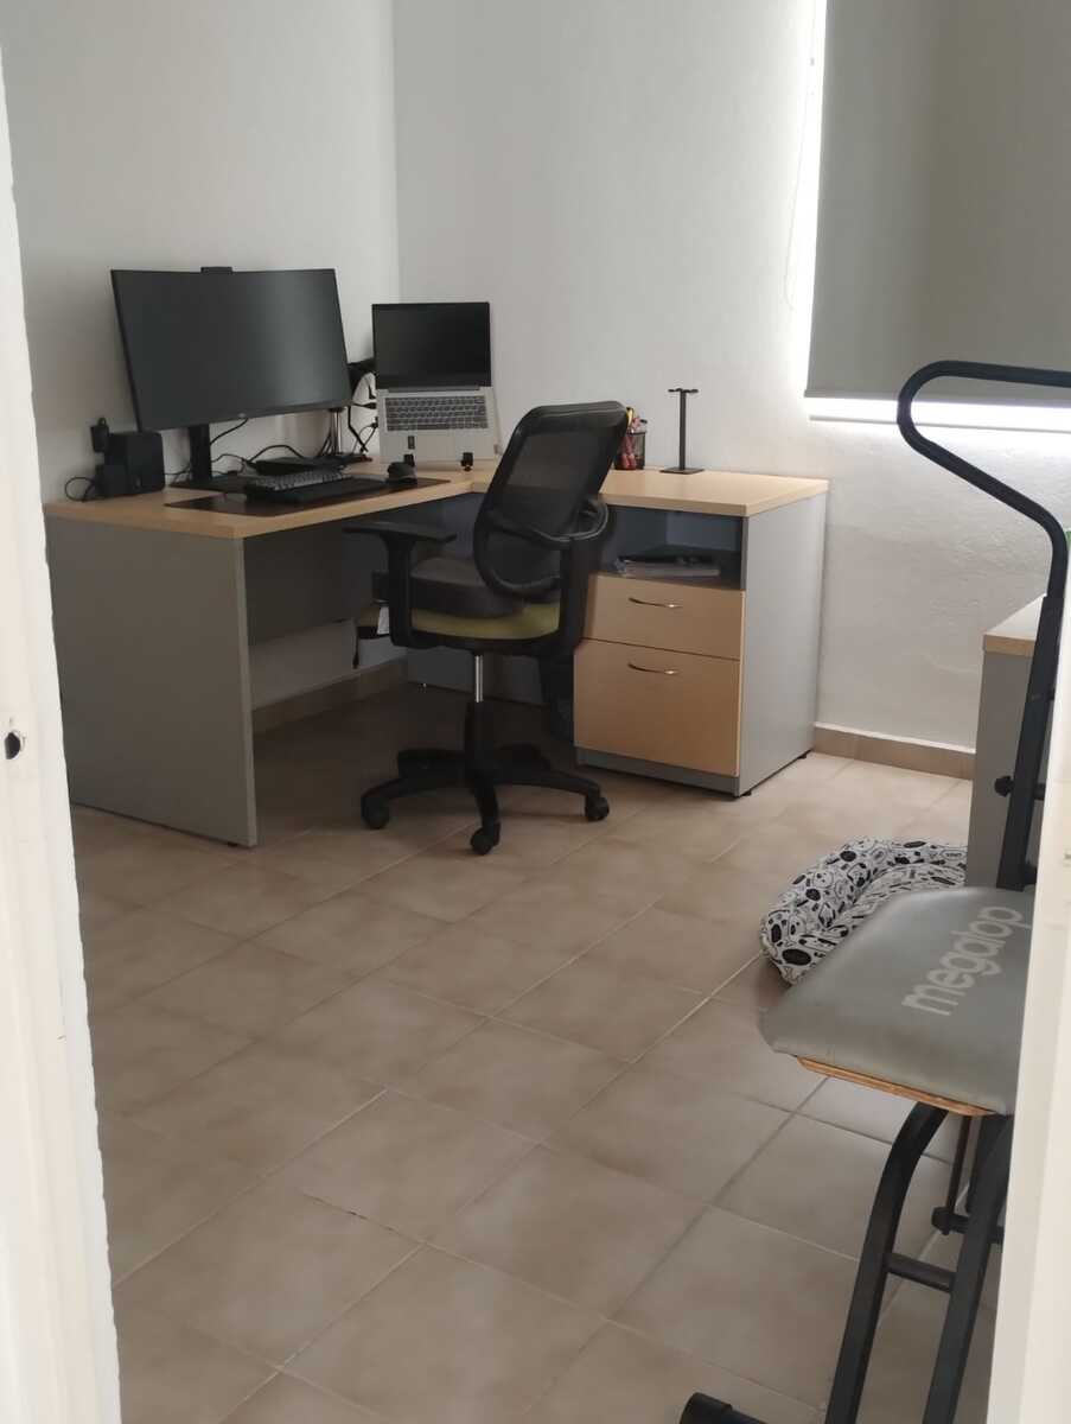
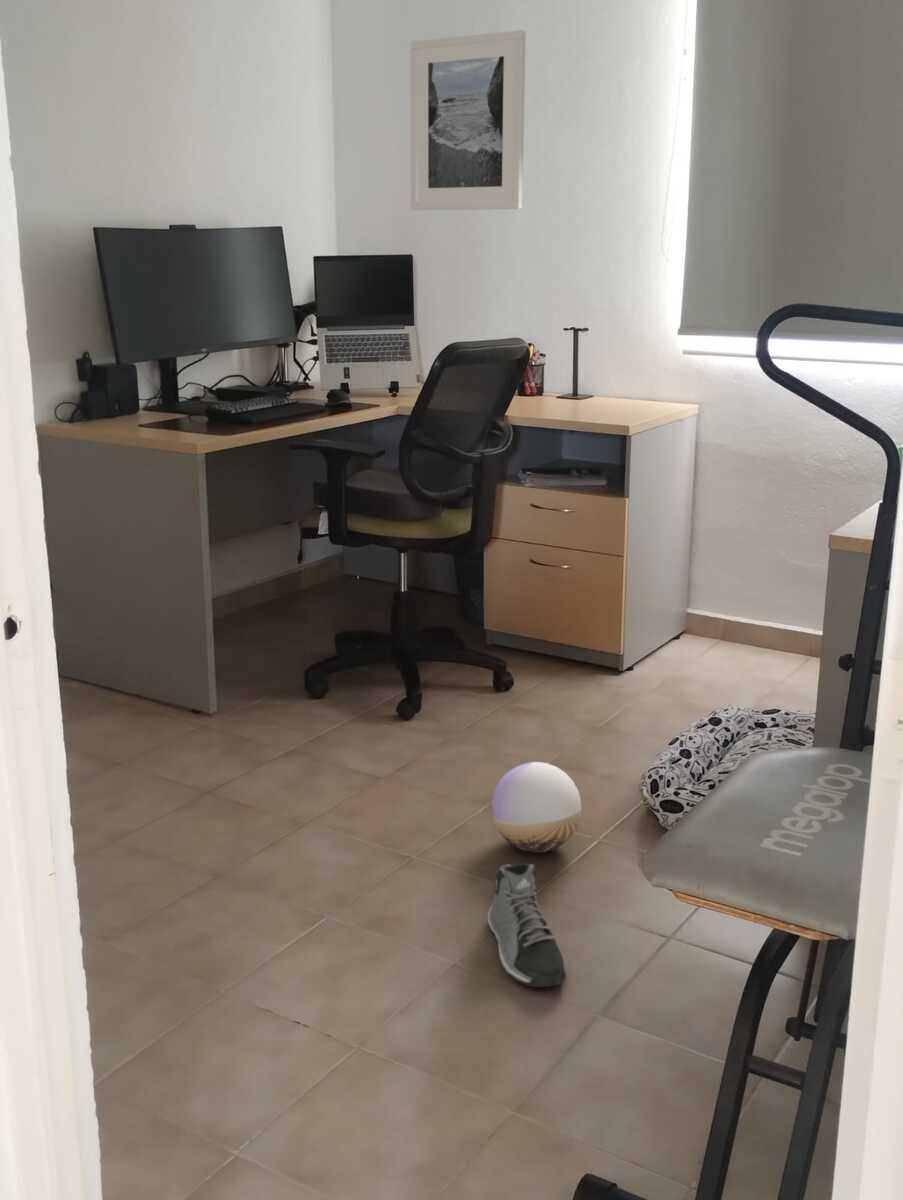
+ sneaker [487,862,567,988]
+ ball [491,761,582,854]
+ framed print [409,29,527,211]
